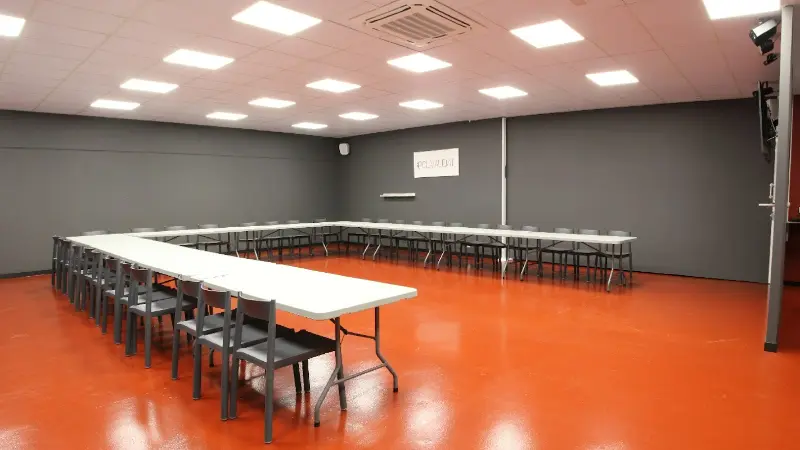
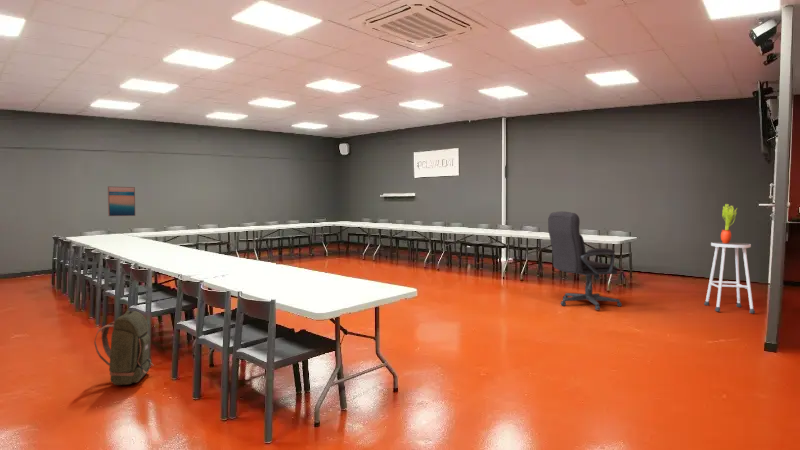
+ chair [547,210,623,311]
+ stool [703,241,756,314]
+ potted plant [720,203,739,243]
+ wall art [107,185,136,217]
+ backpack [93,310,155,386]
